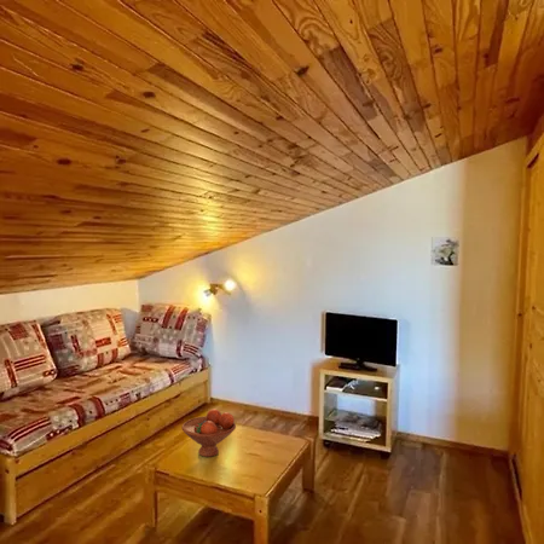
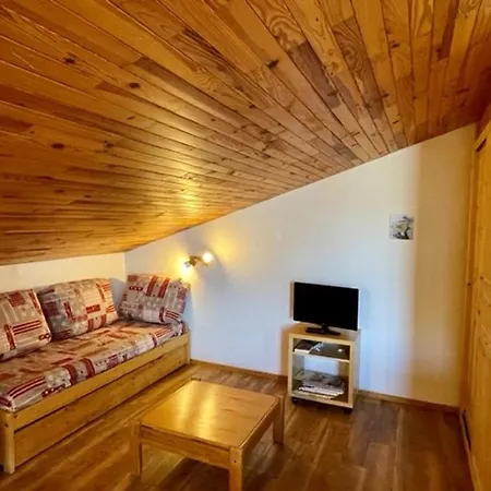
- fruit bowl [180,409,237,458]
